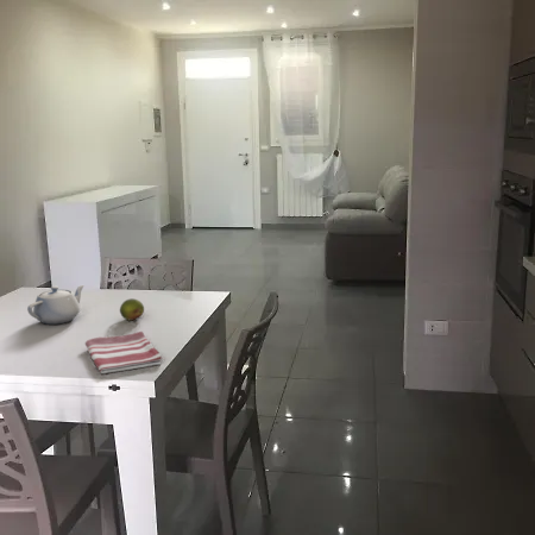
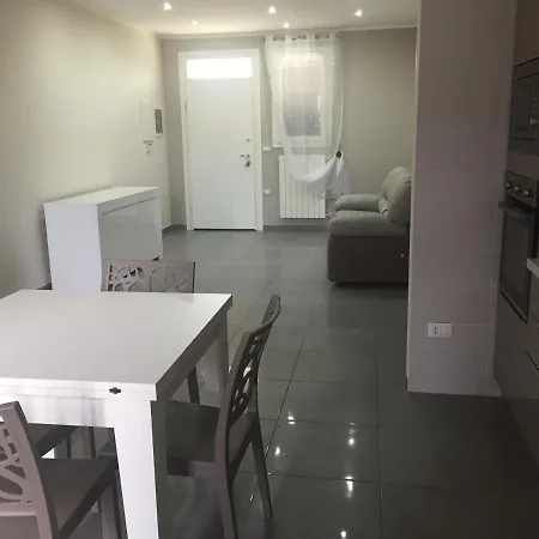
- teapot [26,284,86,326]
- fruit [119,297,145,322]
- dish towel [84,331,163,374]
